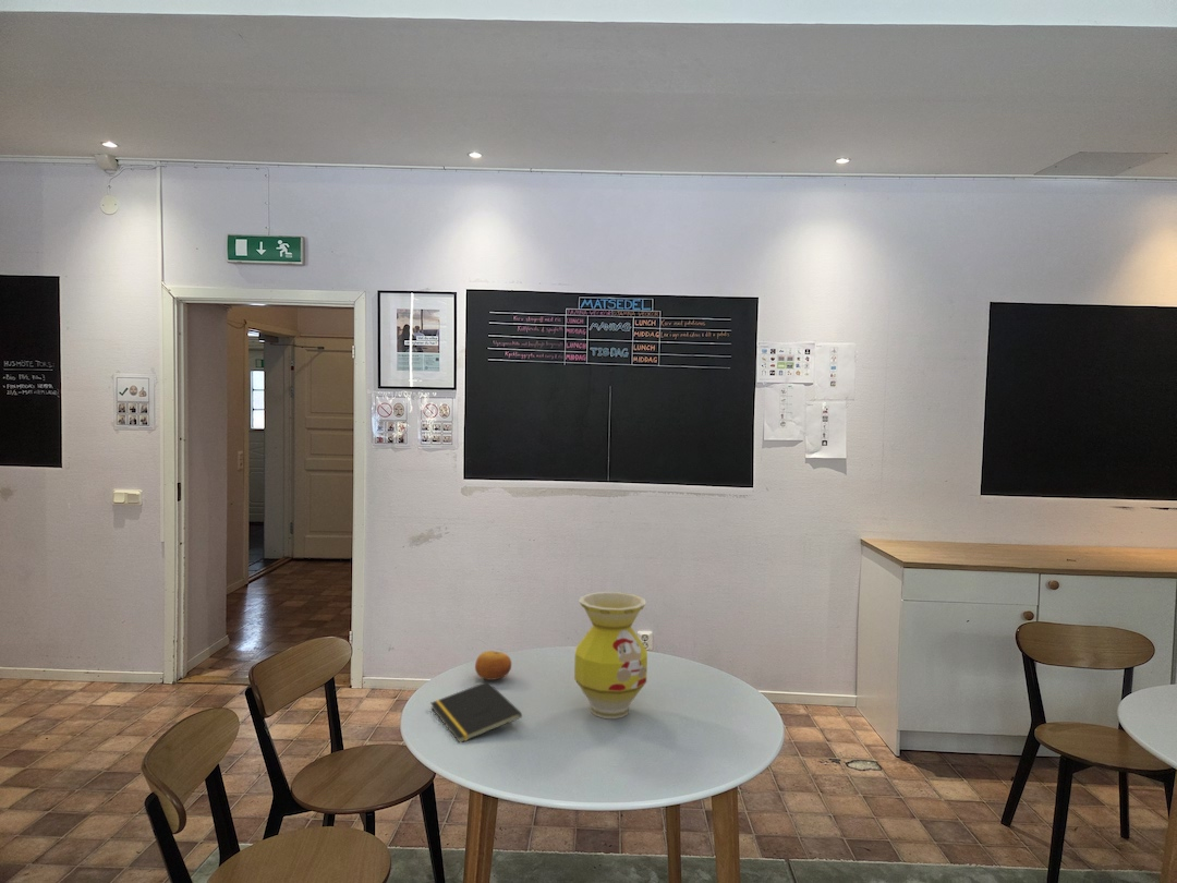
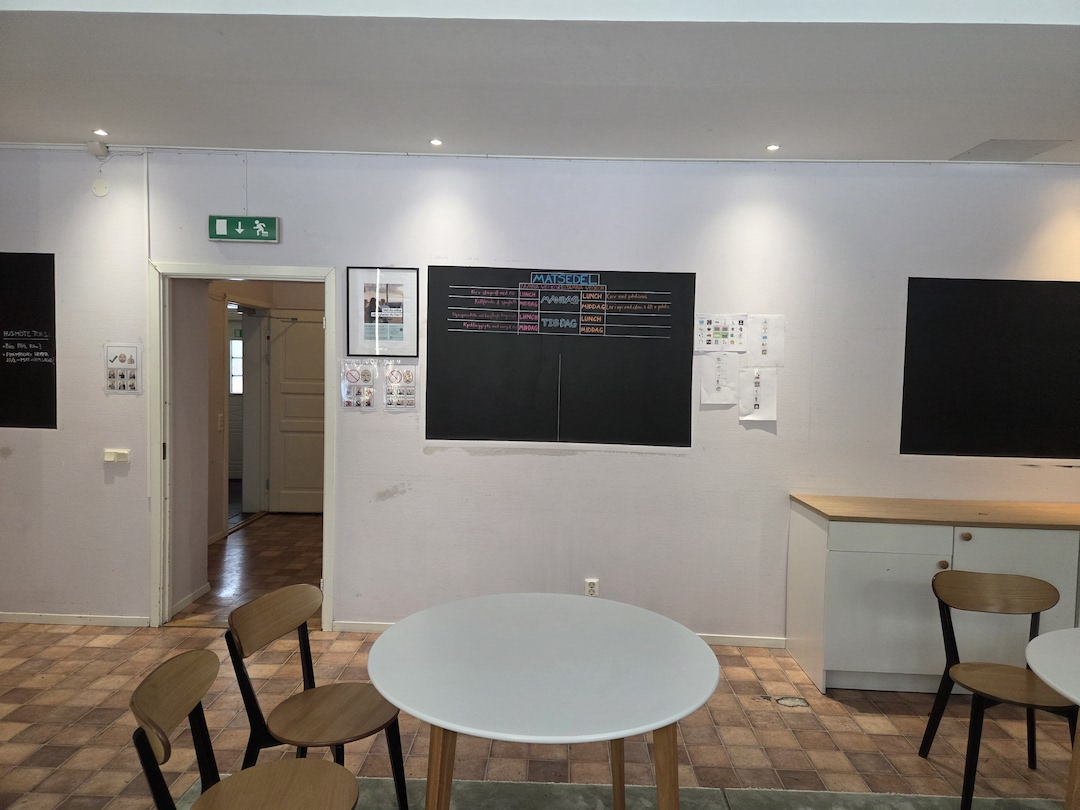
- vase [573,591,648,719]
- notepad [429,680,523,743]
- fruit [474,650,512,680]
